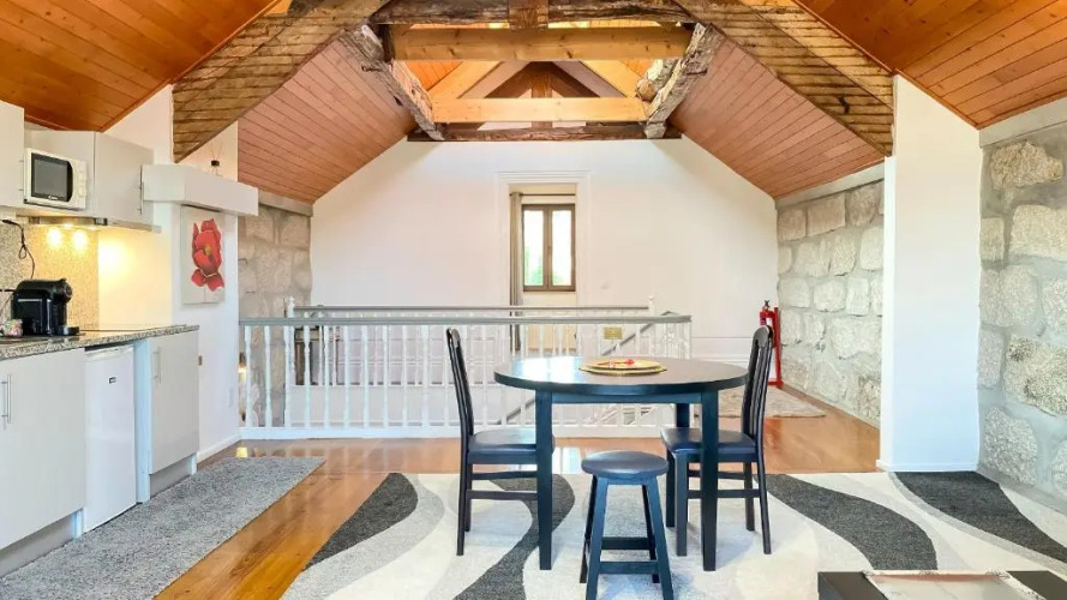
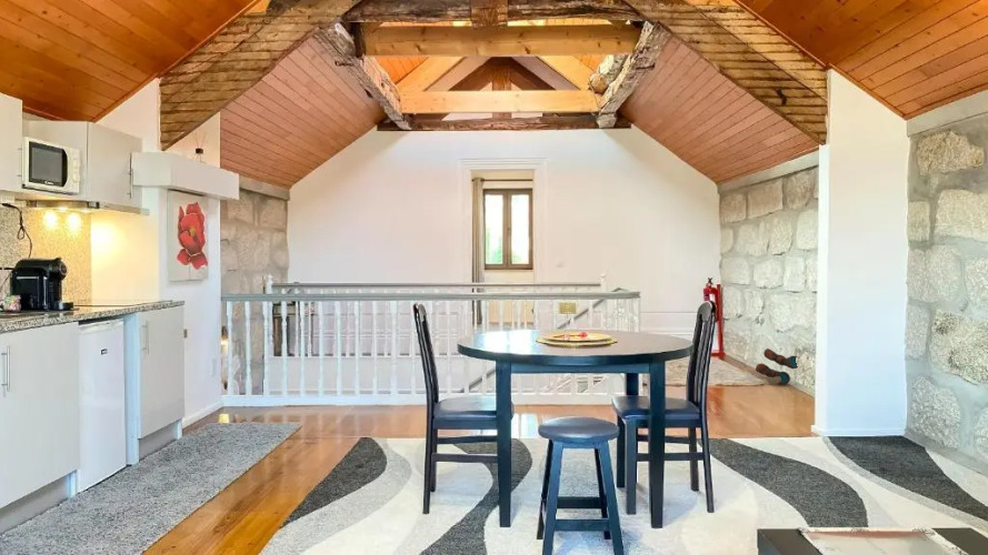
+ boots [755,347,799,386]
